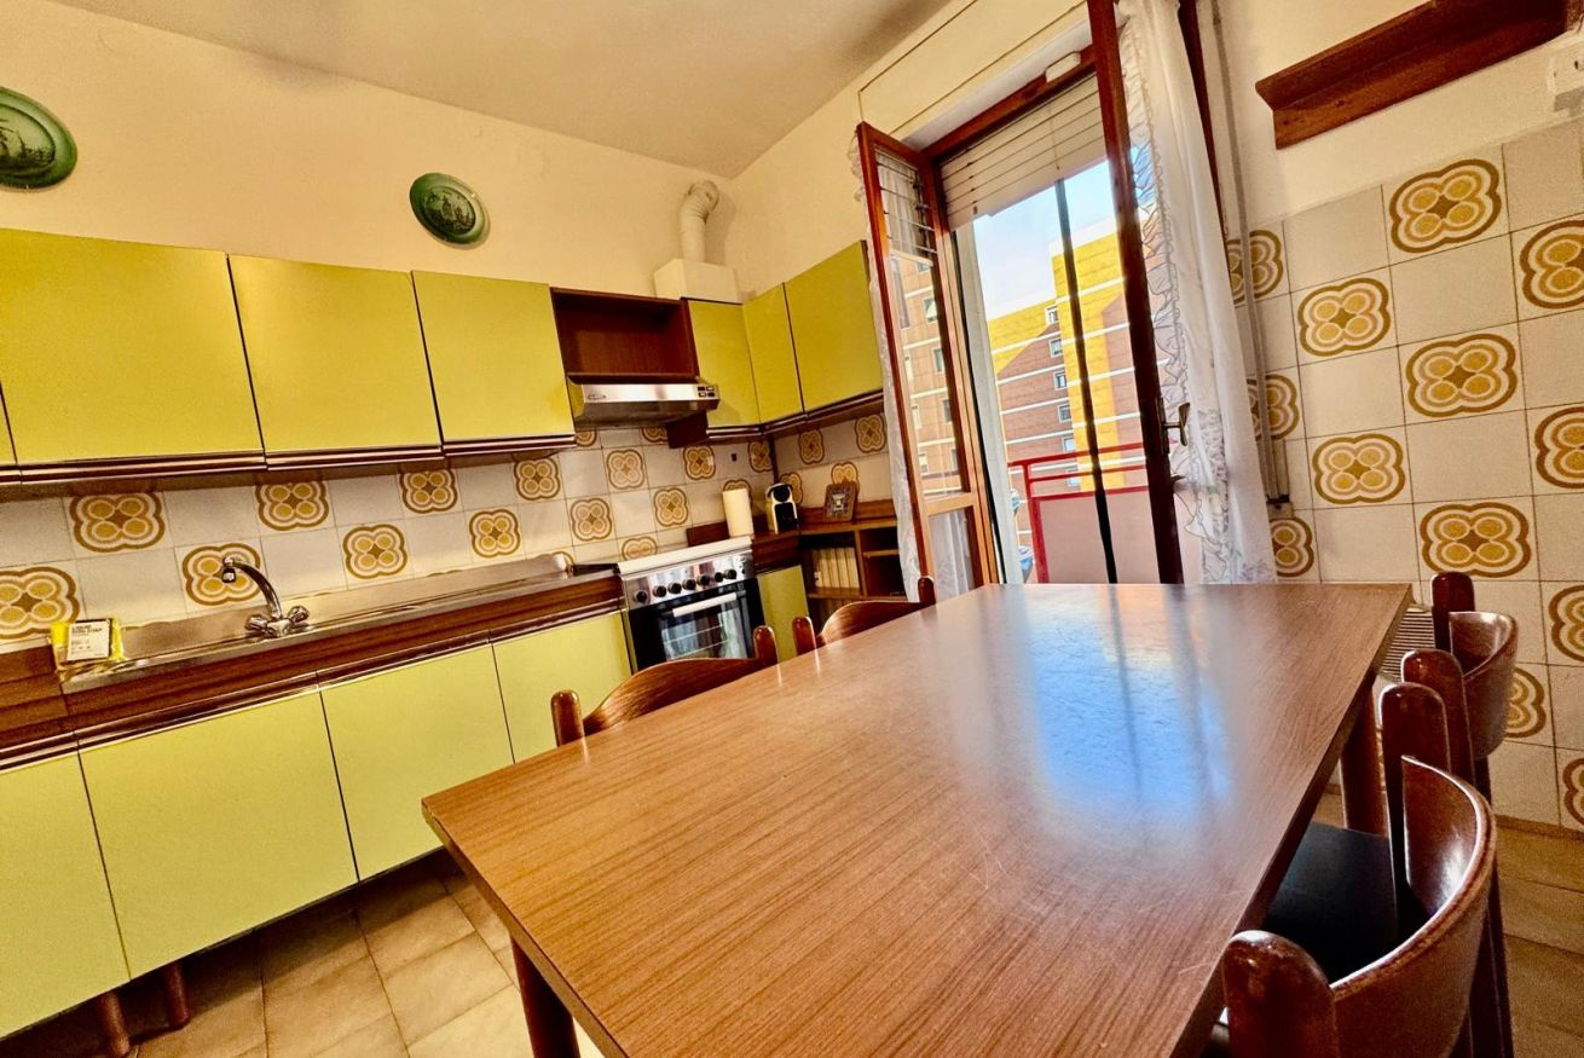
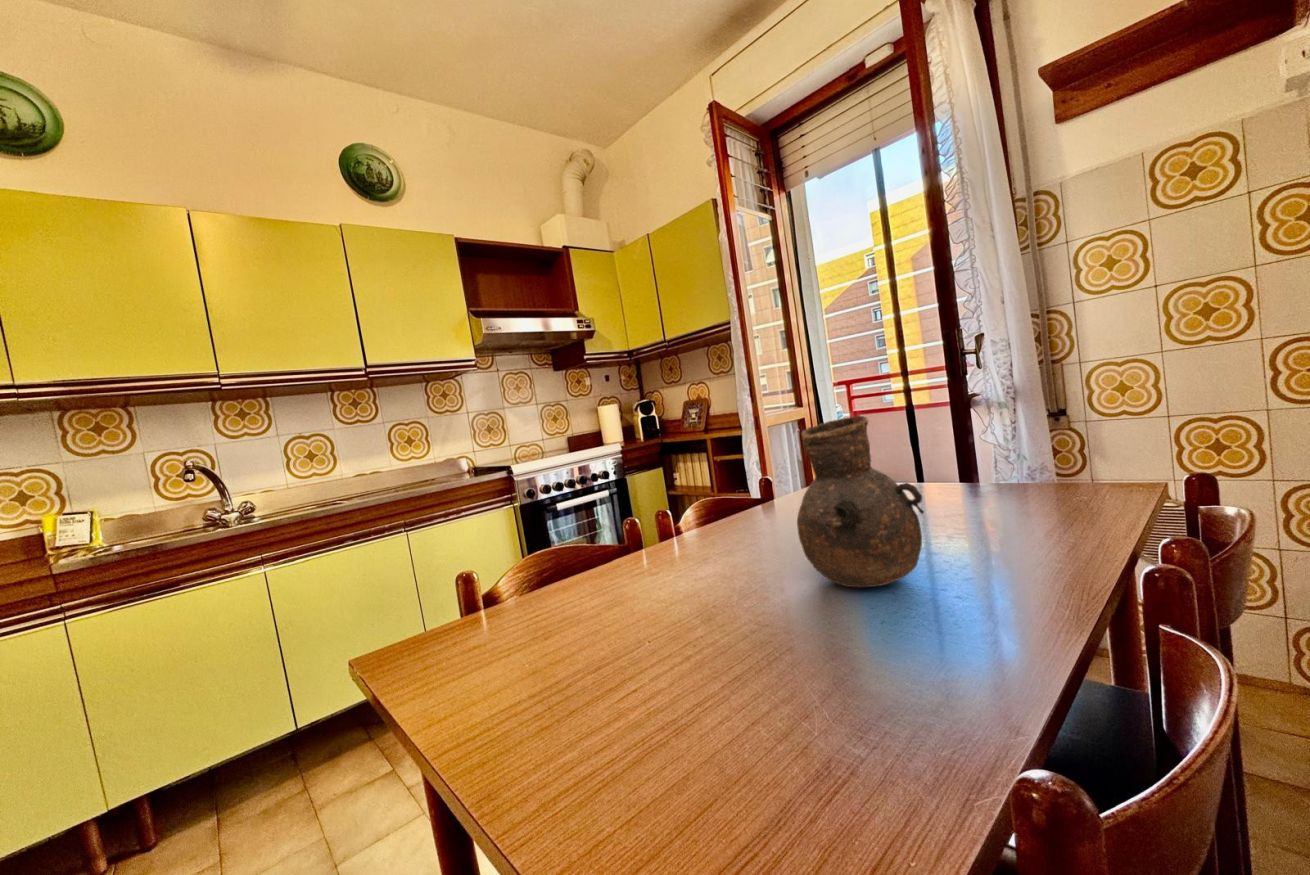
+ vase [796,415,925,588]
